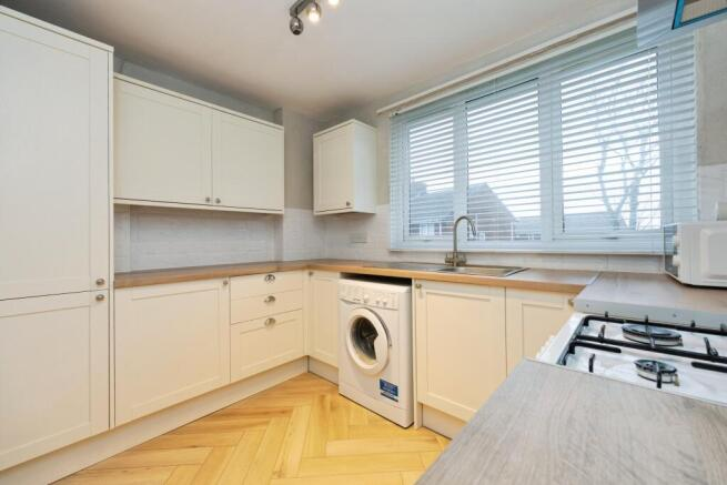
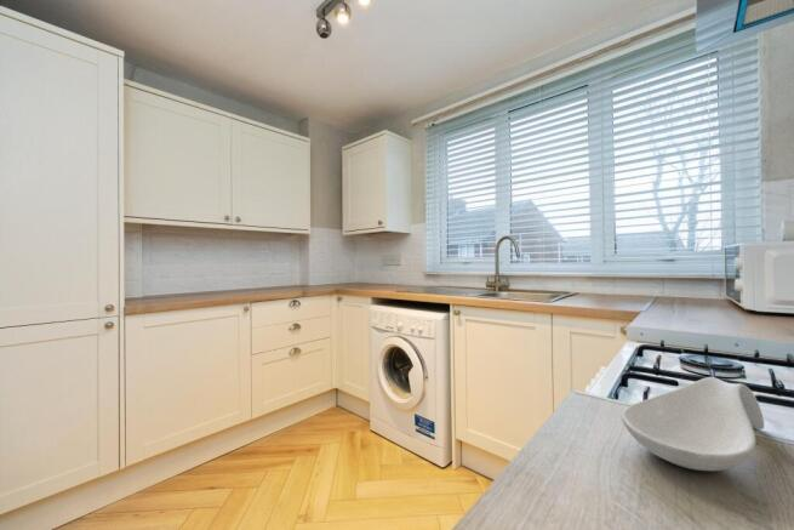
+ spoon rest [621,376,765,472]
